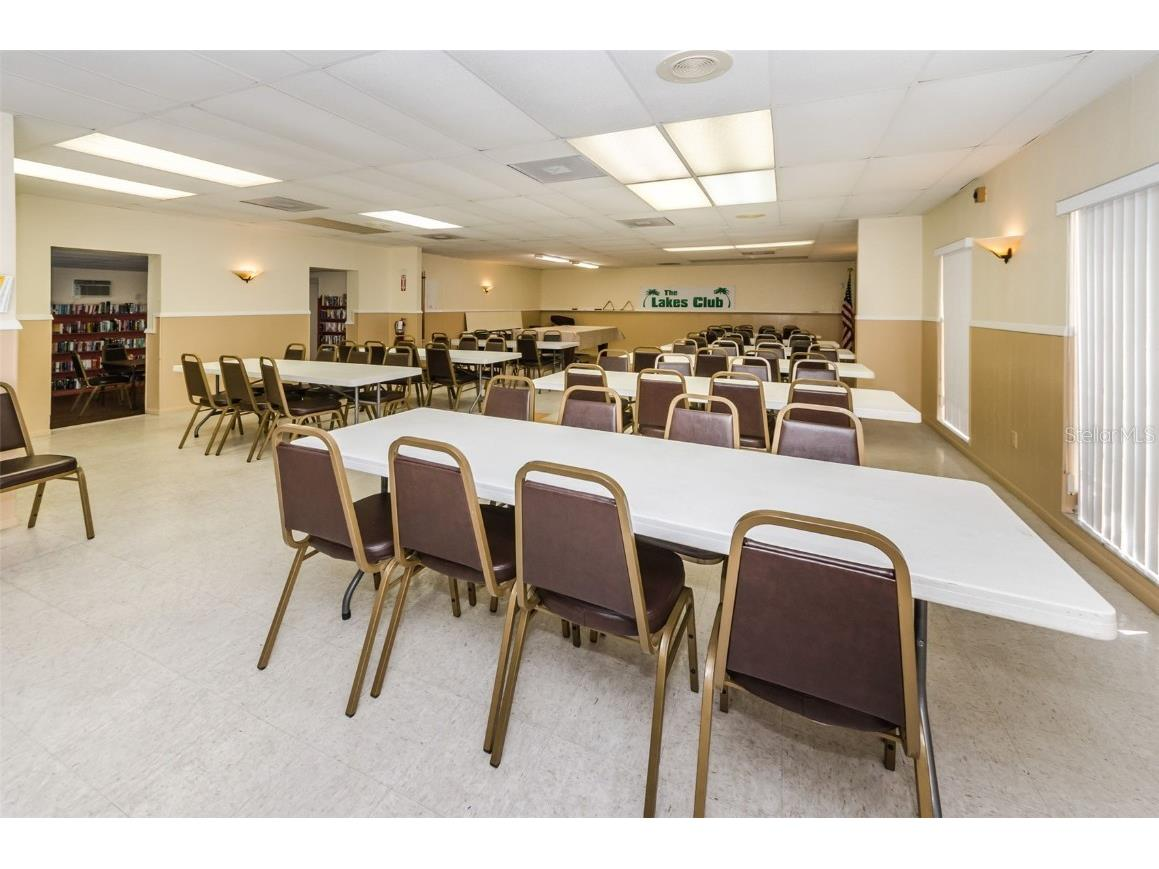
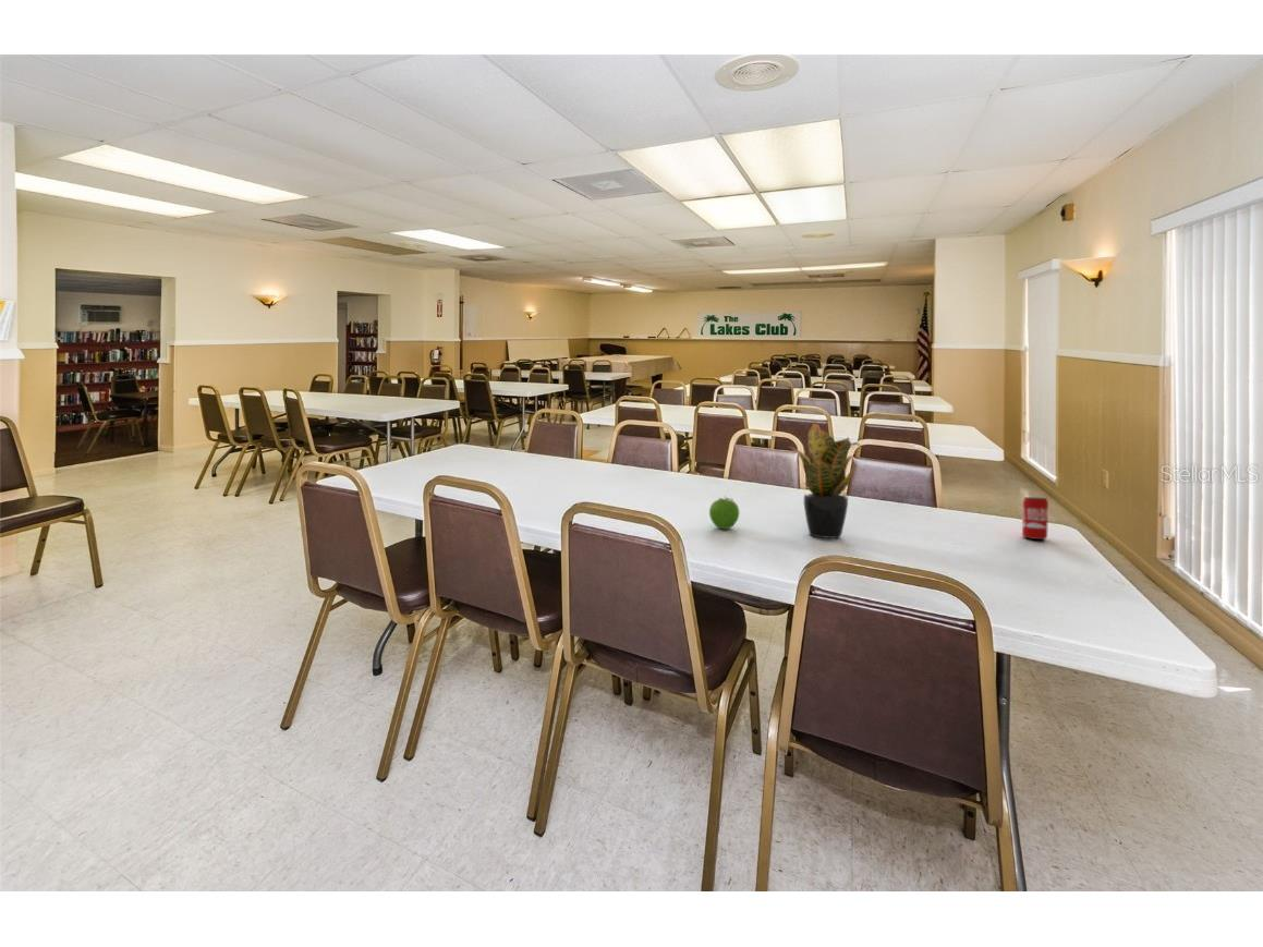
+ fruit [708,495,740,530]
+ potted plant [787,420,864,539]
+ beverage can [1021,496,1049,541]
